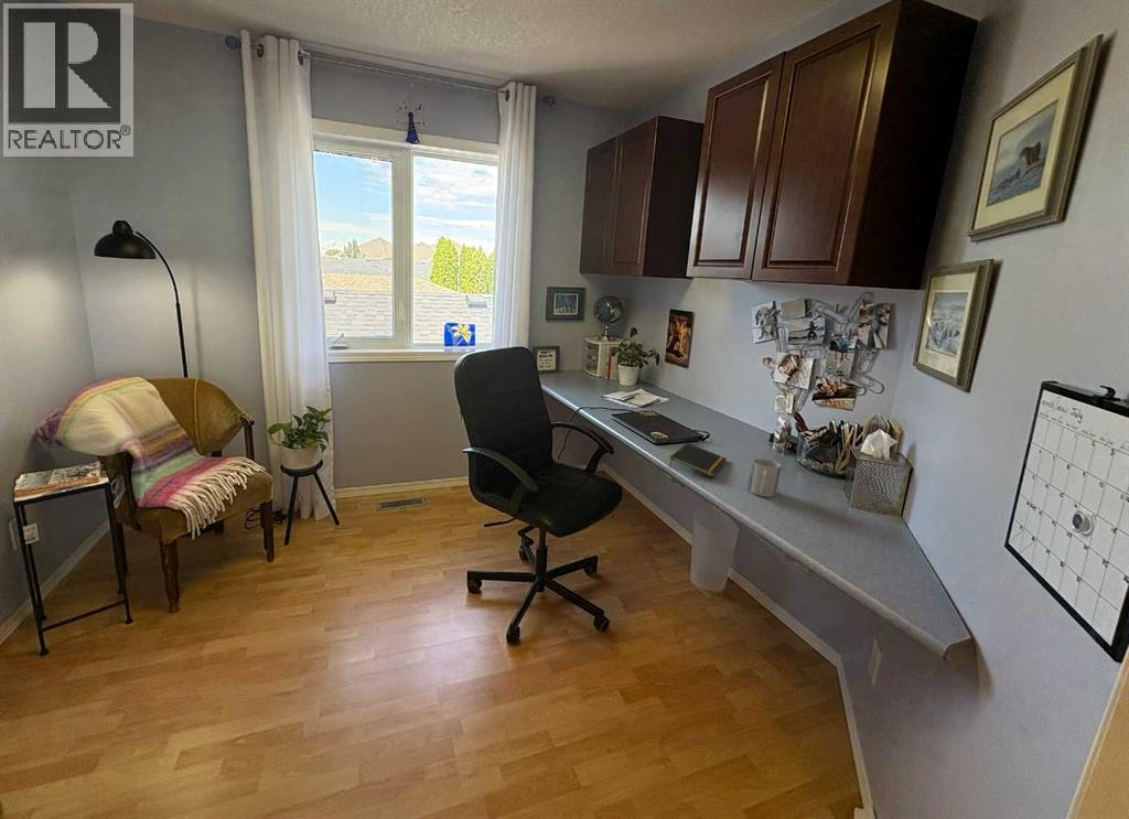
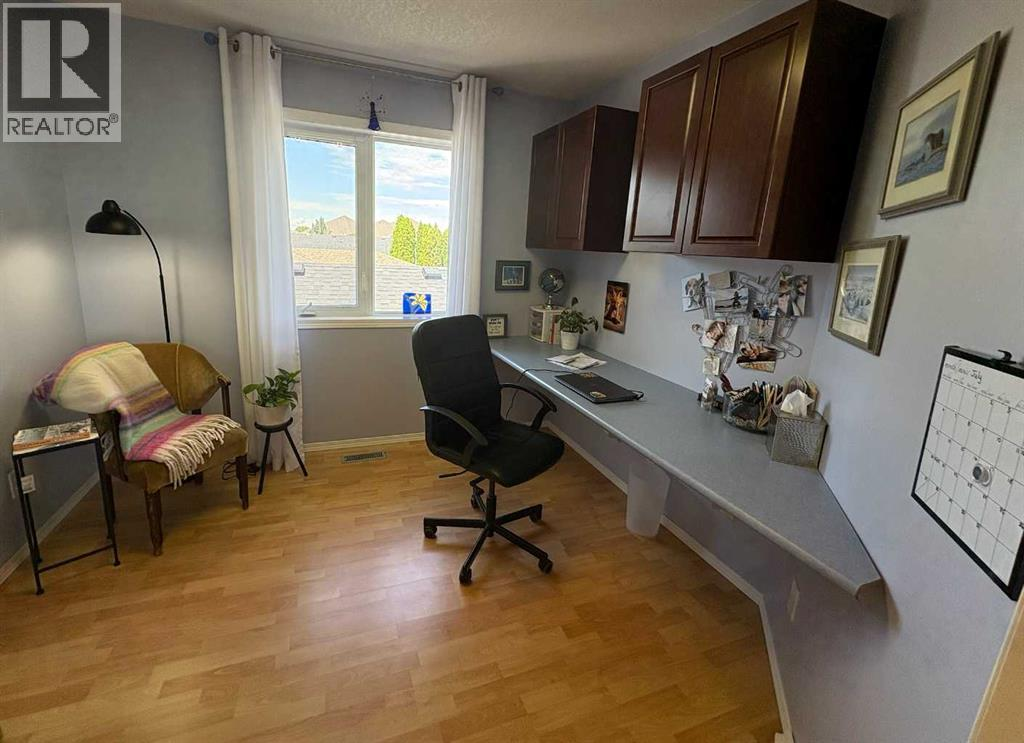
- mug [746,457,782,498]
- notepad [668,442,728,478]
